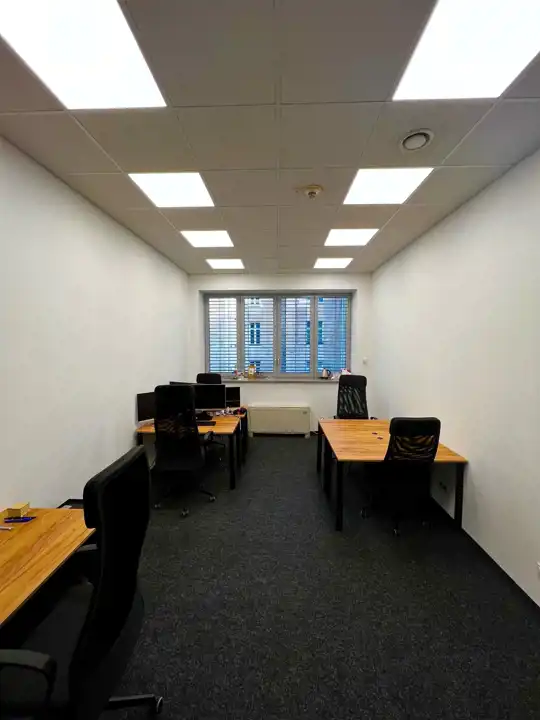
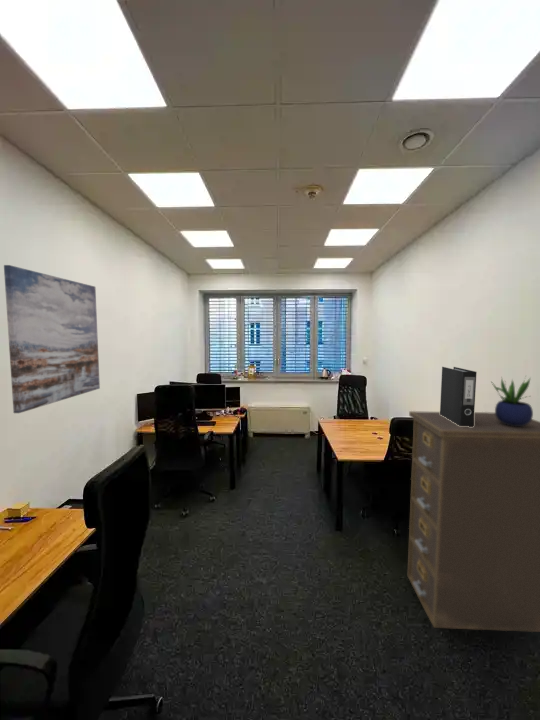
+ filing cabinet [407,410,540,633]
+ binder [439,366,478,427]
+ potted plant [491,376,534,426]
+ wall art [3,264,101,414]
